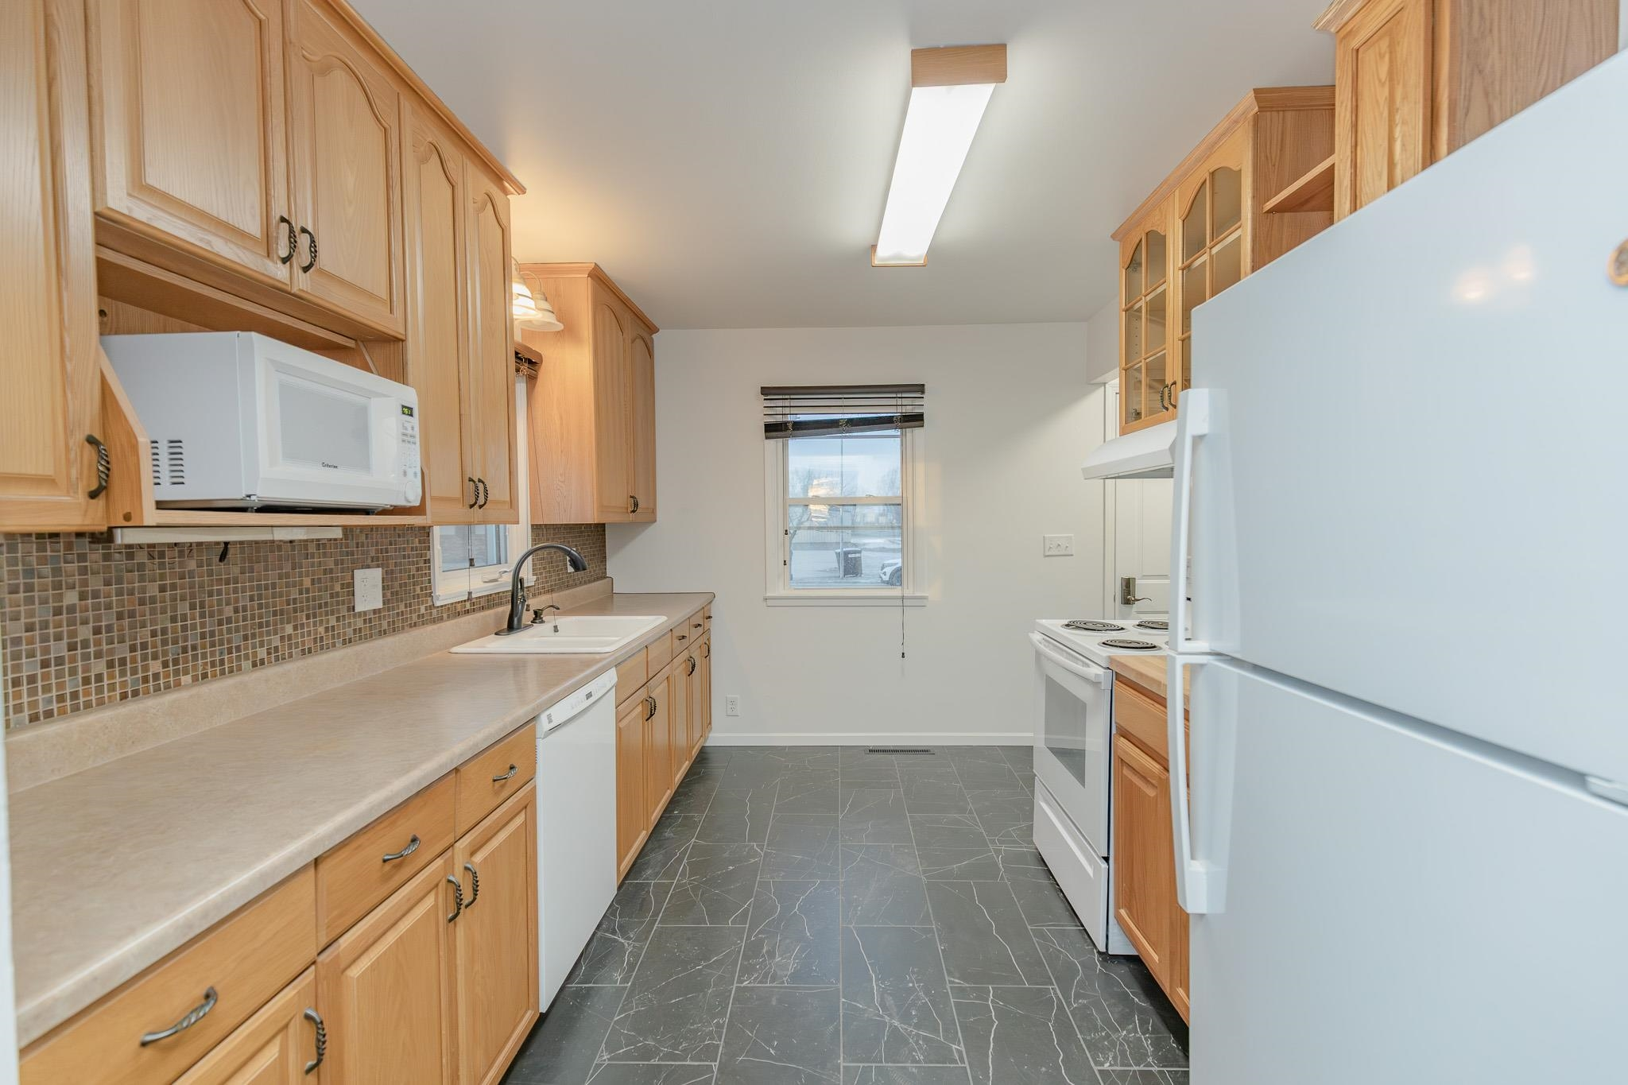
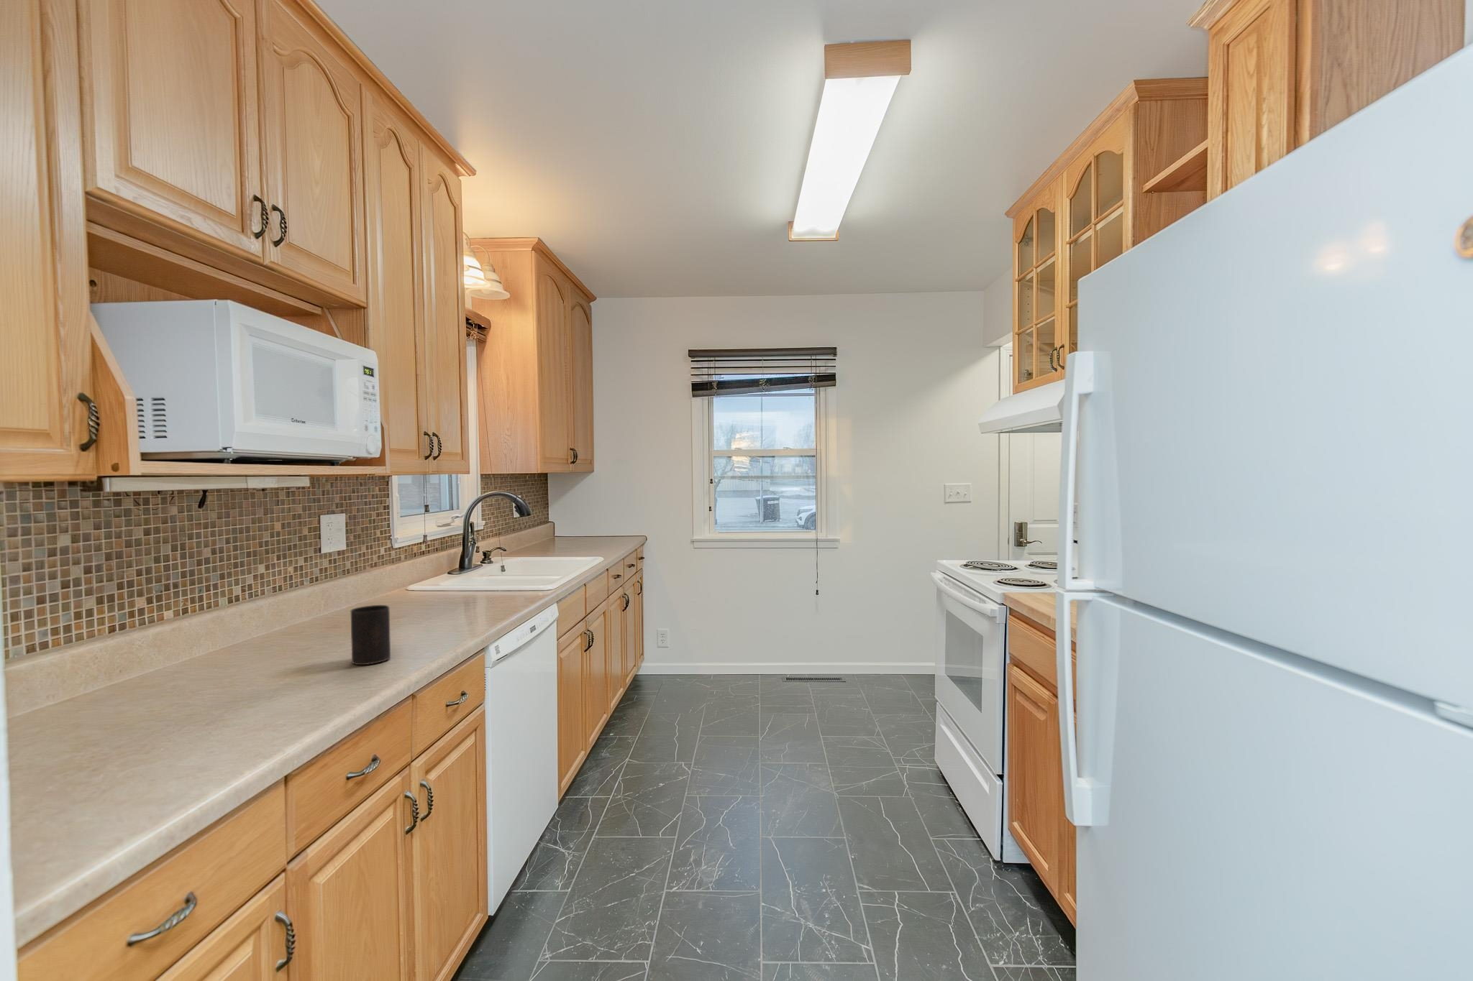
+ cup [350,604,391,666]
